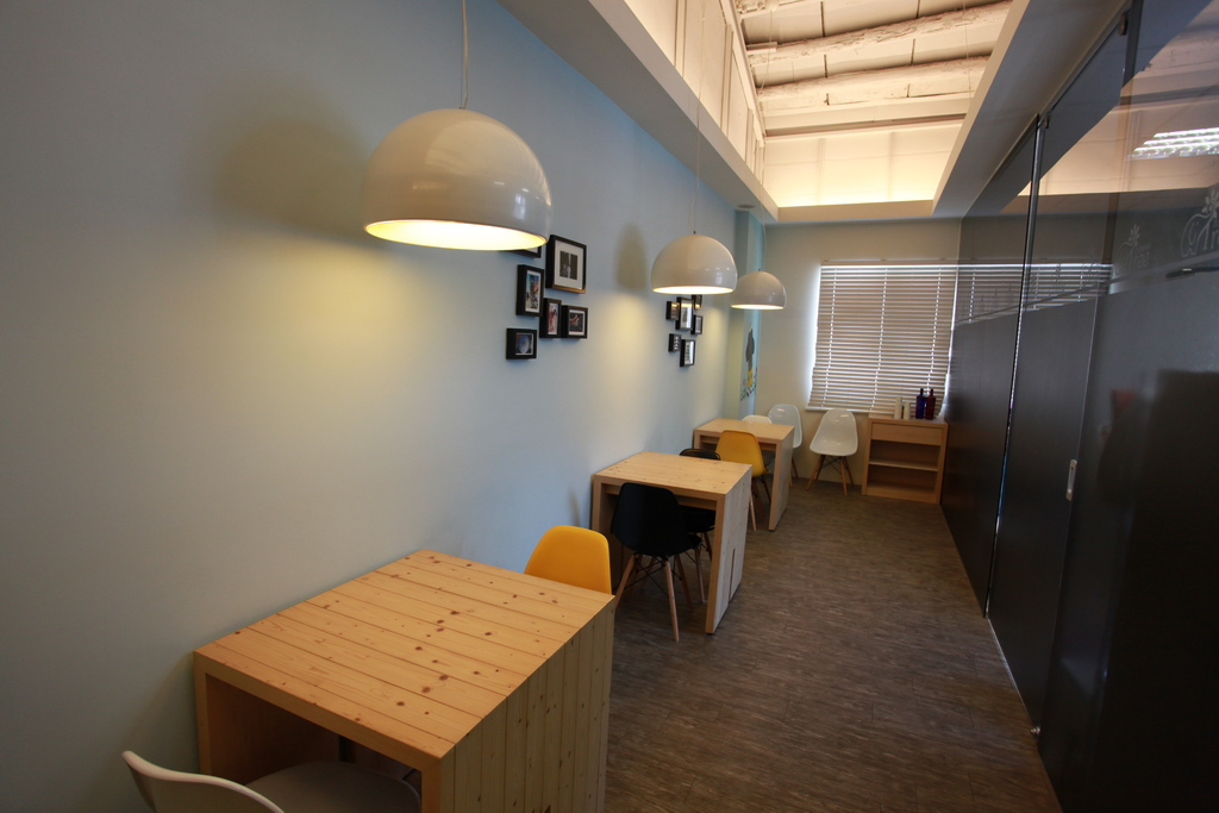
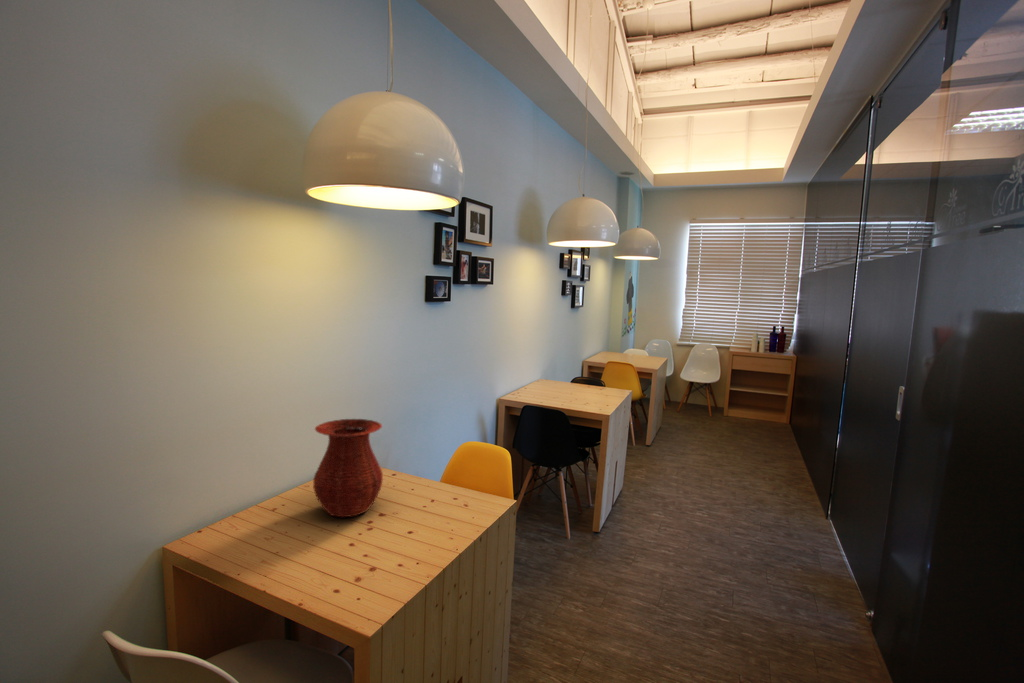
+ vase [312,418,384,518]
